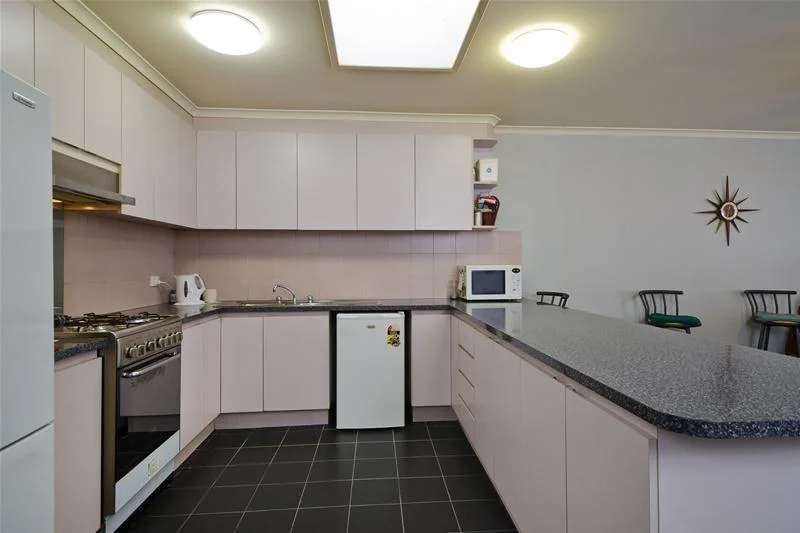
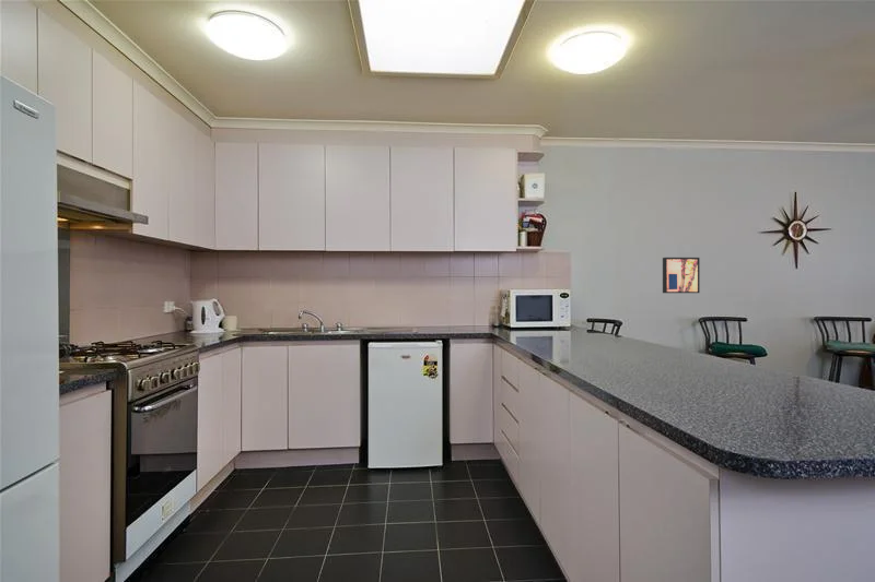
+ wall art [662,257,701,294]
